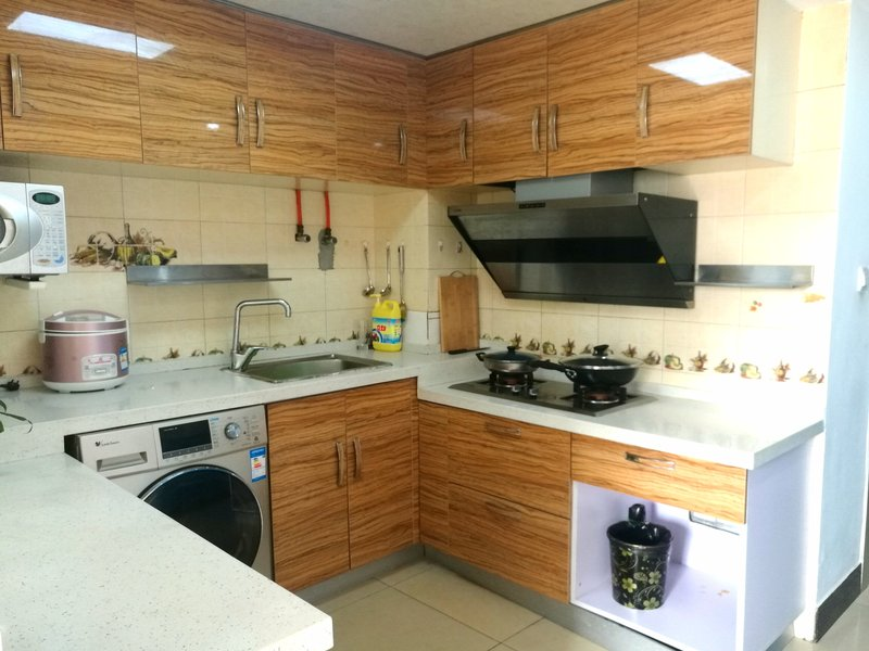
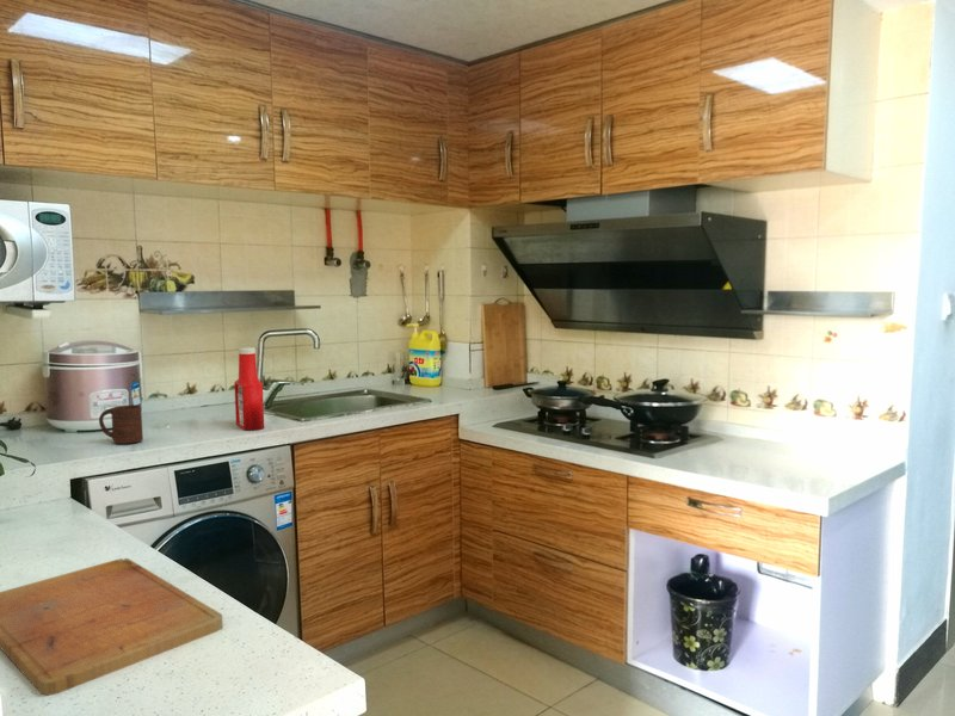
+ cutting board [0,557,224,697]
+ cup [98,403,144,445]
+ soap bottle [233,346,265,431]
